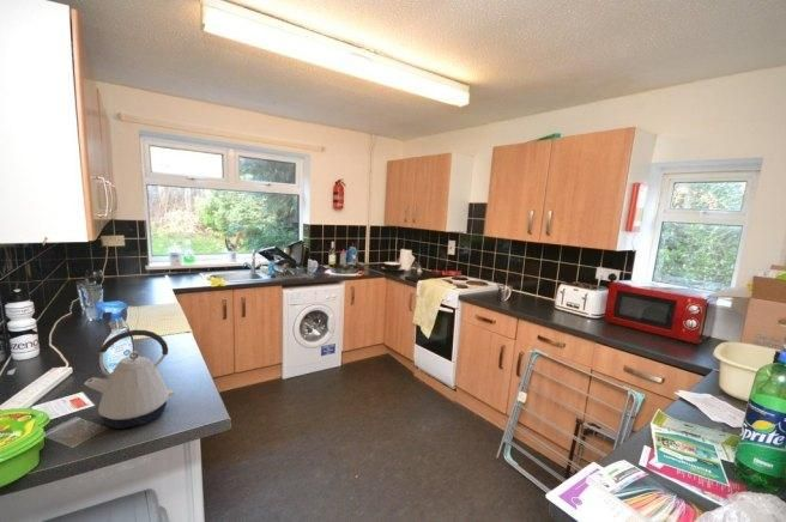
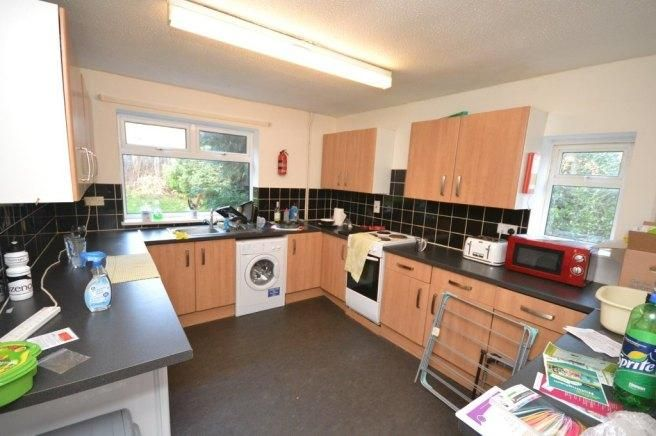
- kettle [83,329,175,430]
